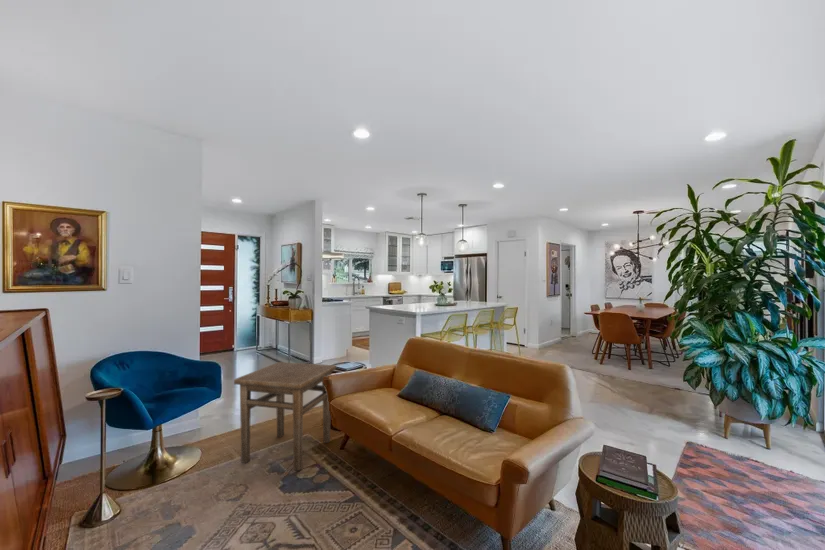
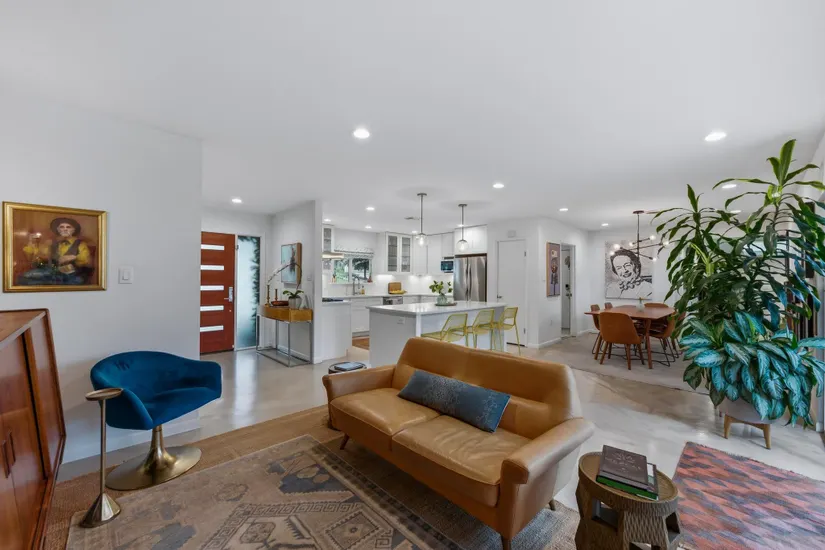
- side table [233,361,337,472]
